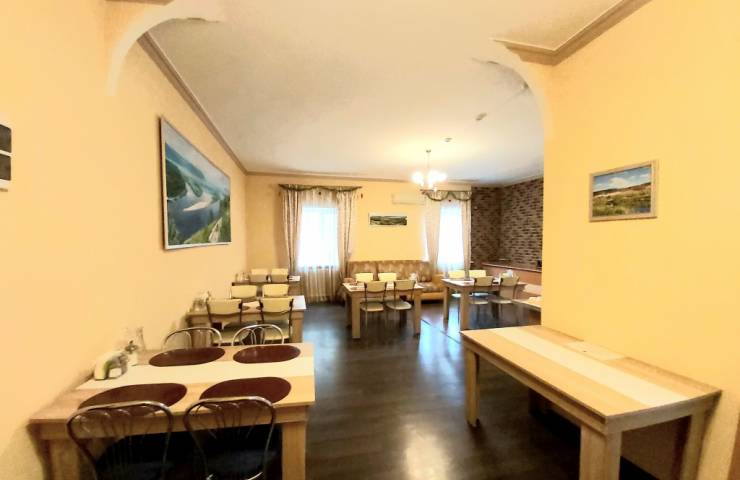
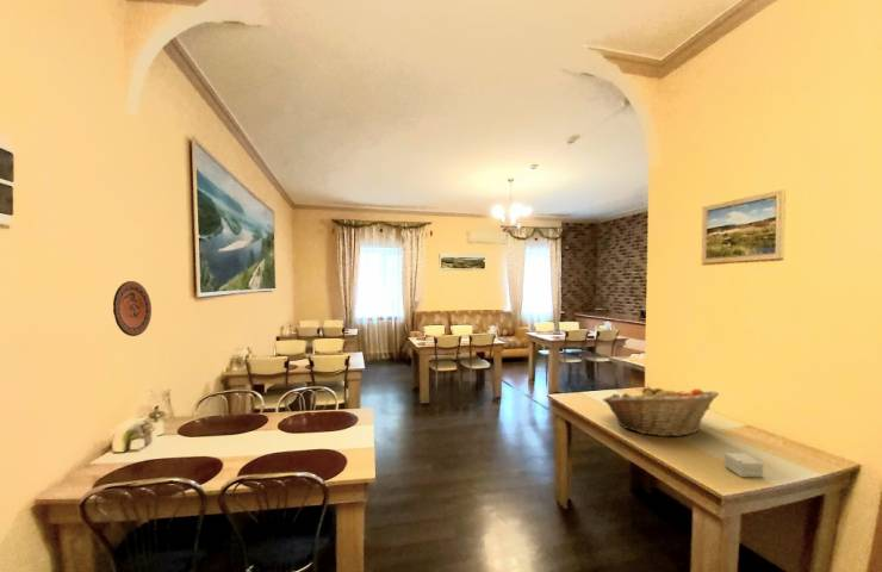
+ decorative plate [112,280,153,337]
+ small box [723,452,764,478]
+ fruit basket [602,384,720,437]
